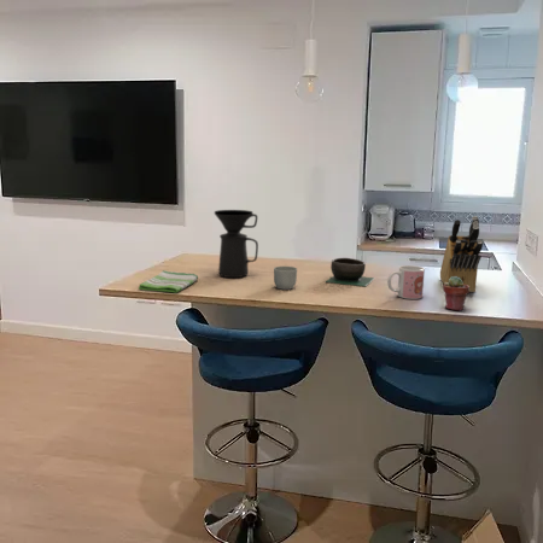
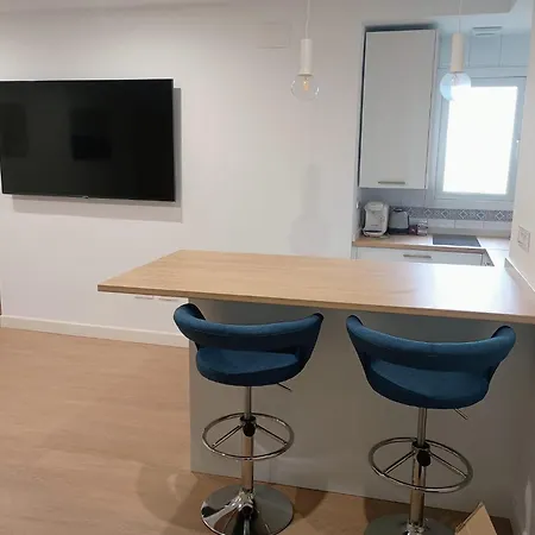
- mug [386,264,426,300]
- coffee maker [214,209,259,279]
- bowl [325,257,375,287]
- knife block [439,215,484,293]
- mug [273,265,298,291]
- potted succulent [442,276,471,313]
- dish towel [138,269,199,294]
